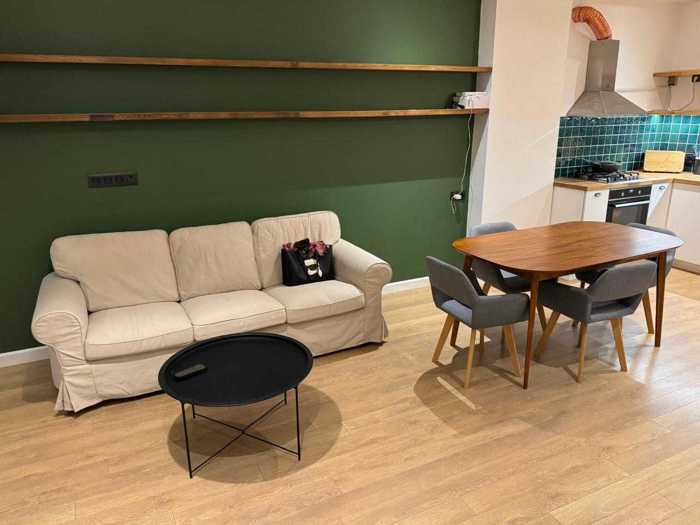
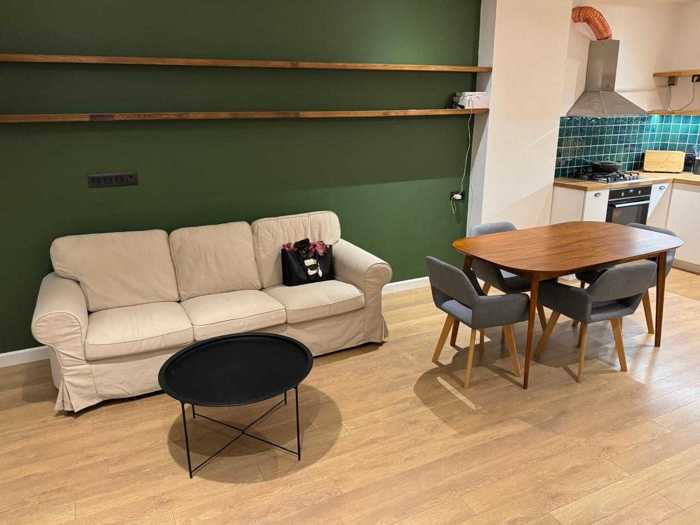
- remote control [172,363,209,381]
